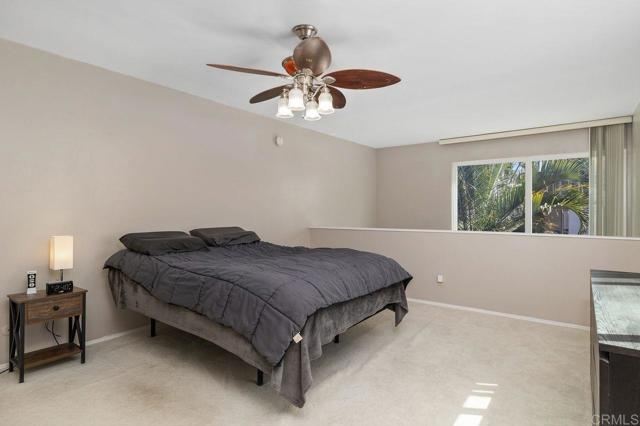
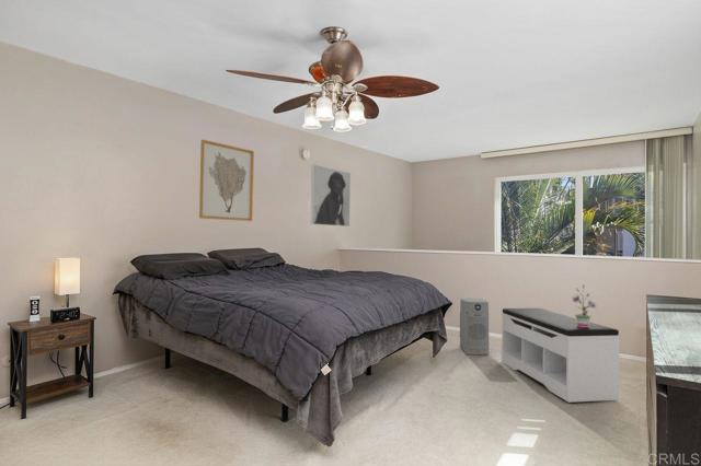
+ potted plant [568,283,600,327]
+ air purifier [459,298,490,356]
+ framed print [310,163,352,228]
+ wall art [198,139,255,222]
+ bench [501,307,620,404]
